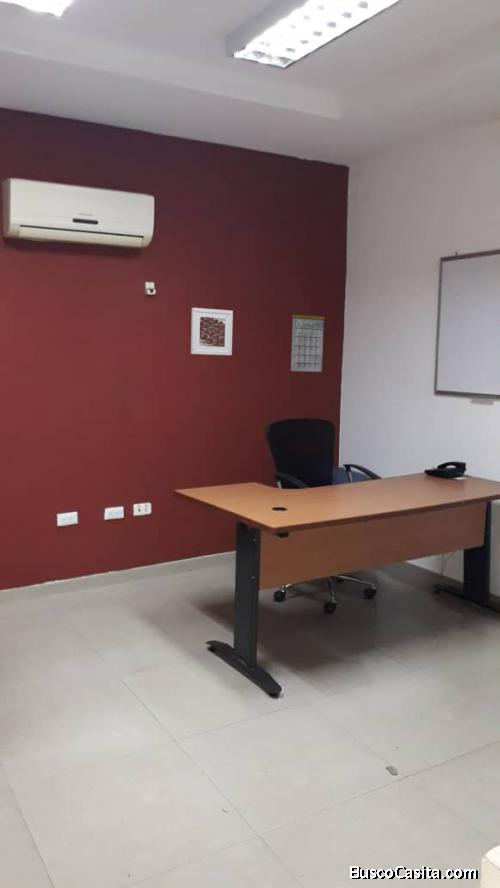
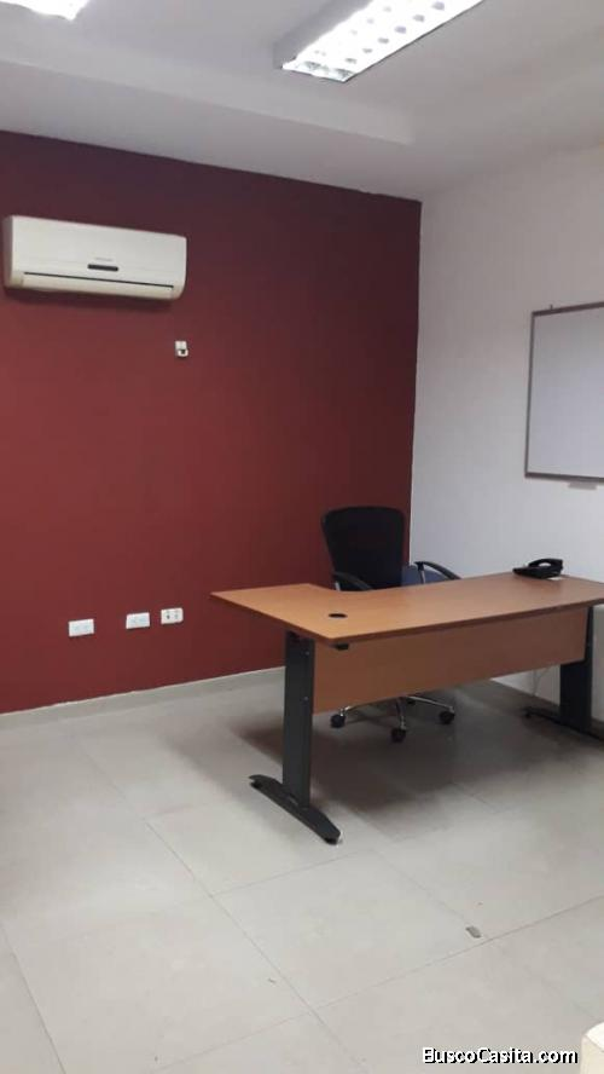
- calendar [290,310,326,373]
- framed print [190,307,234,356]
